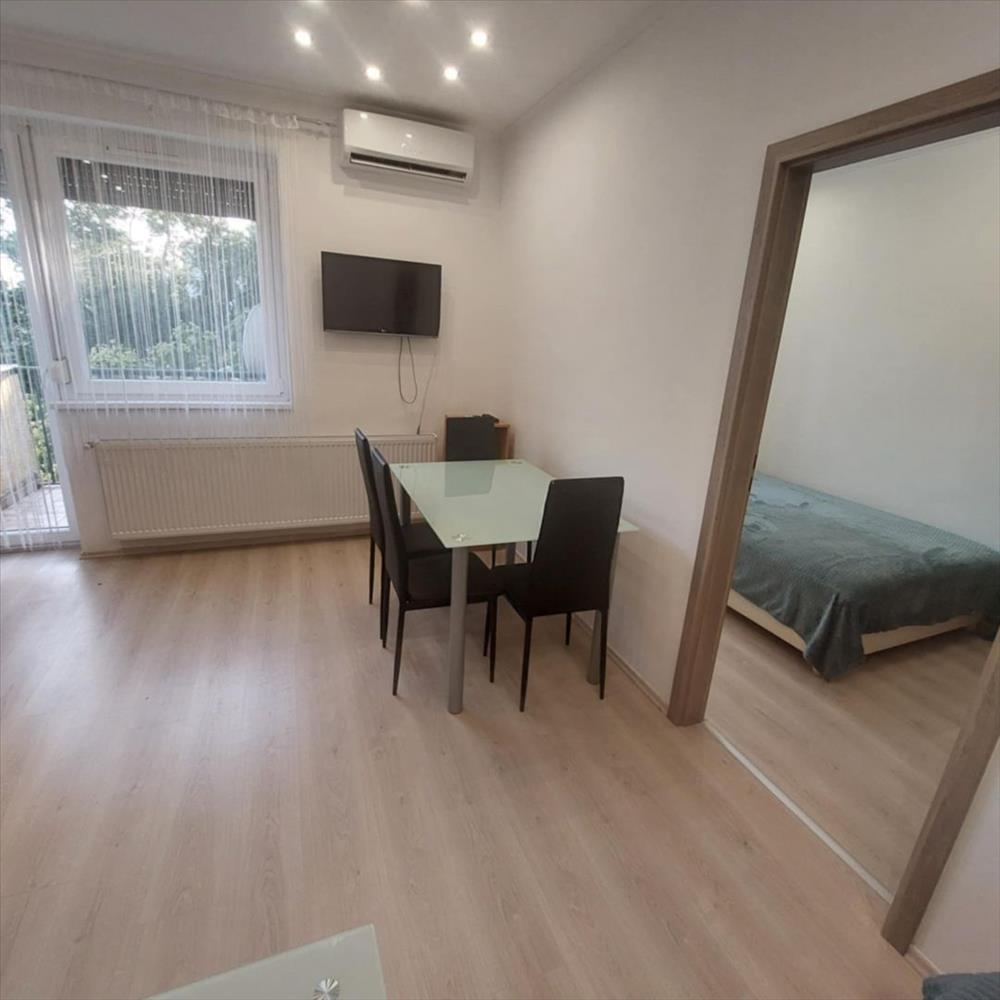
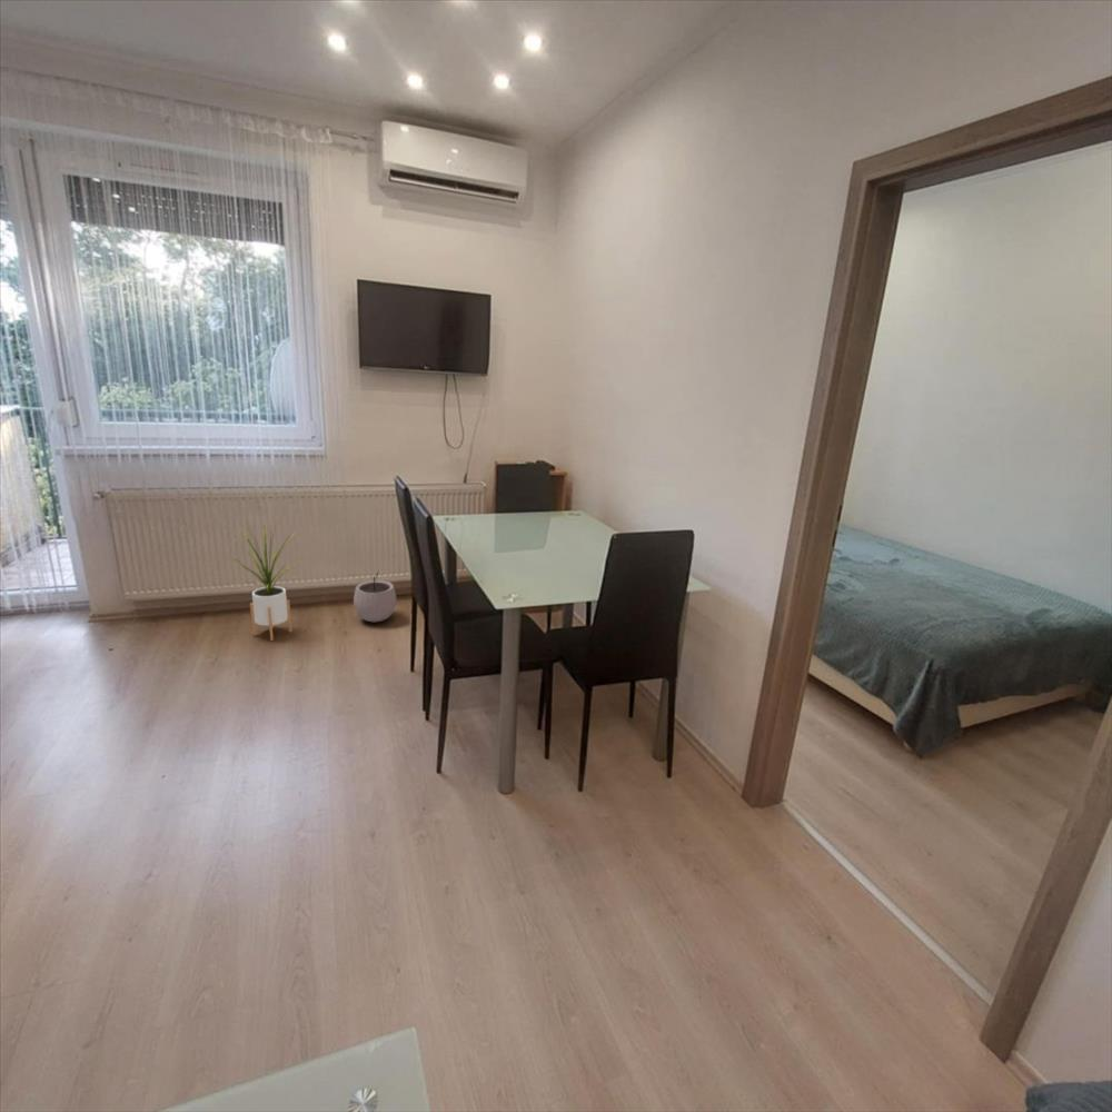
+ house plant [230,516,302,642]
+ plant pot [353,572,397,623]
